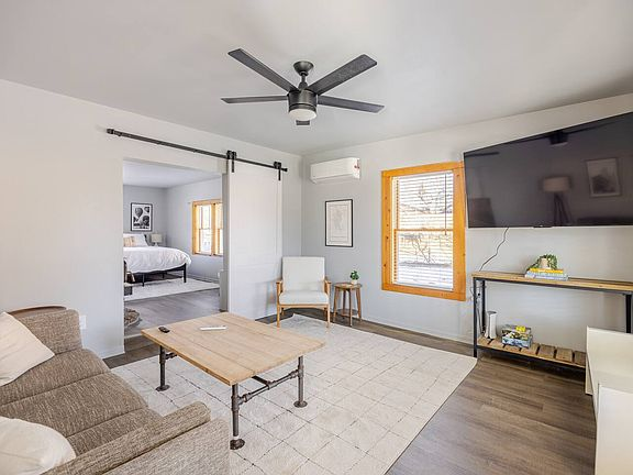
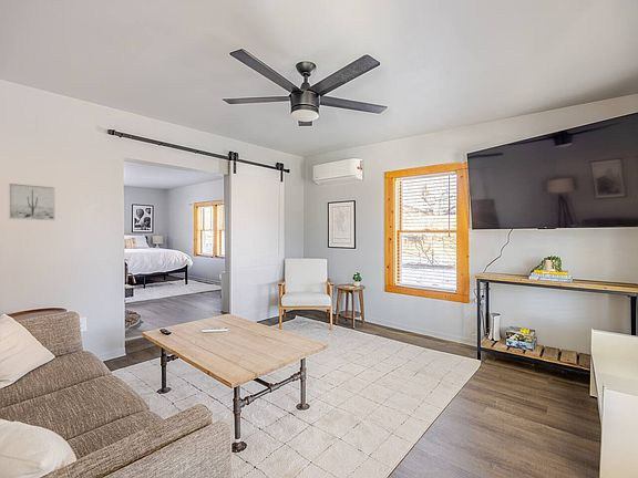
+ wall art [8,181,56,221]
